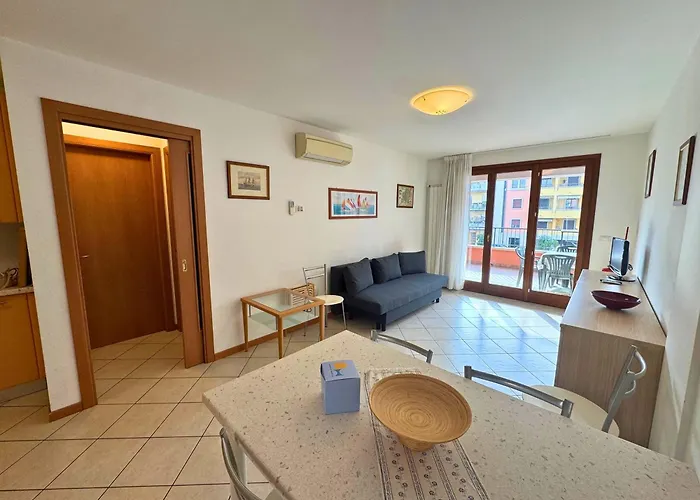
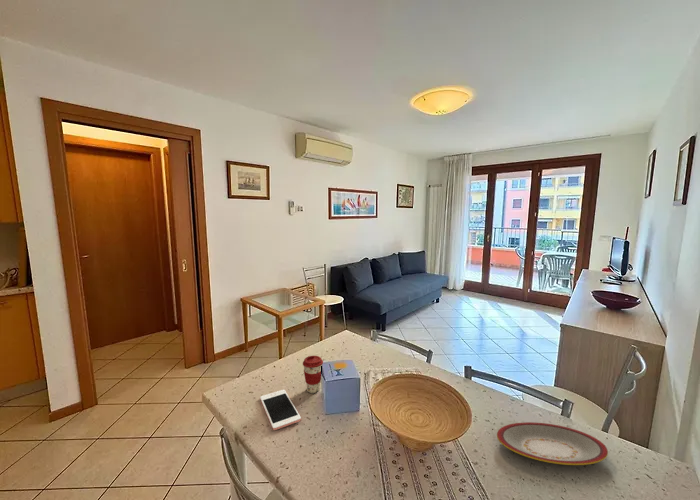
+ cell phone [259,389,302,431]
+ plate [496,421,609,466]
+ coffee cup [302,355,324,394]
